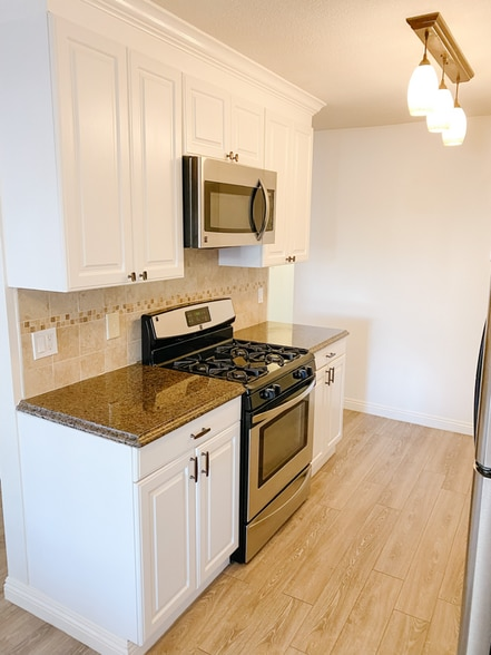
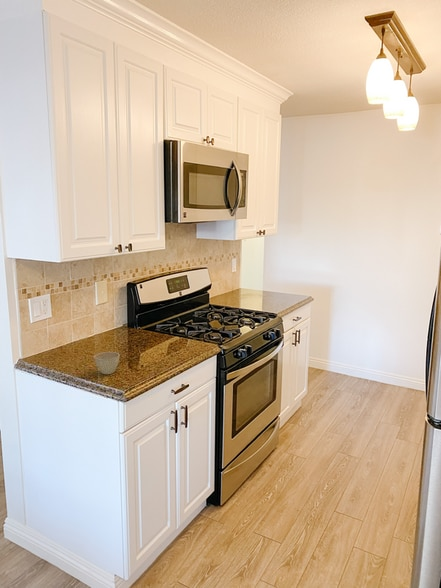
+ flower pot [93,351,120,375]
